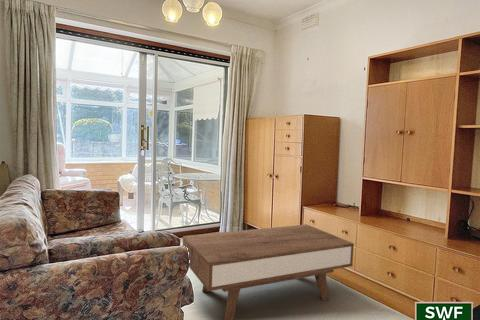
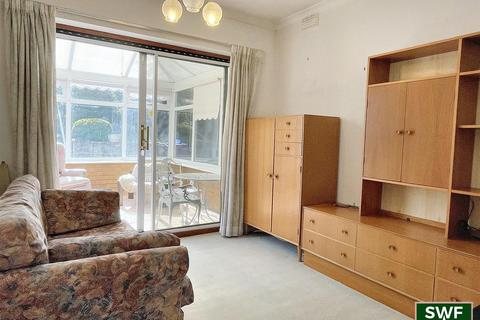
- coffee table [182,223,355,320]
